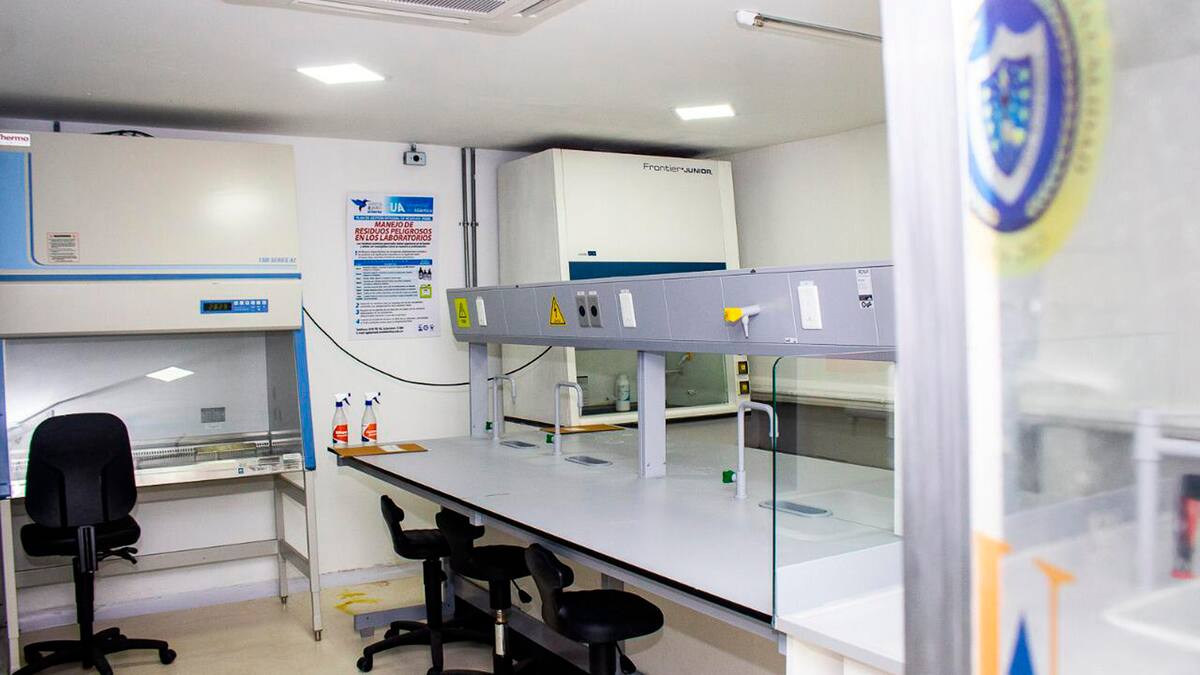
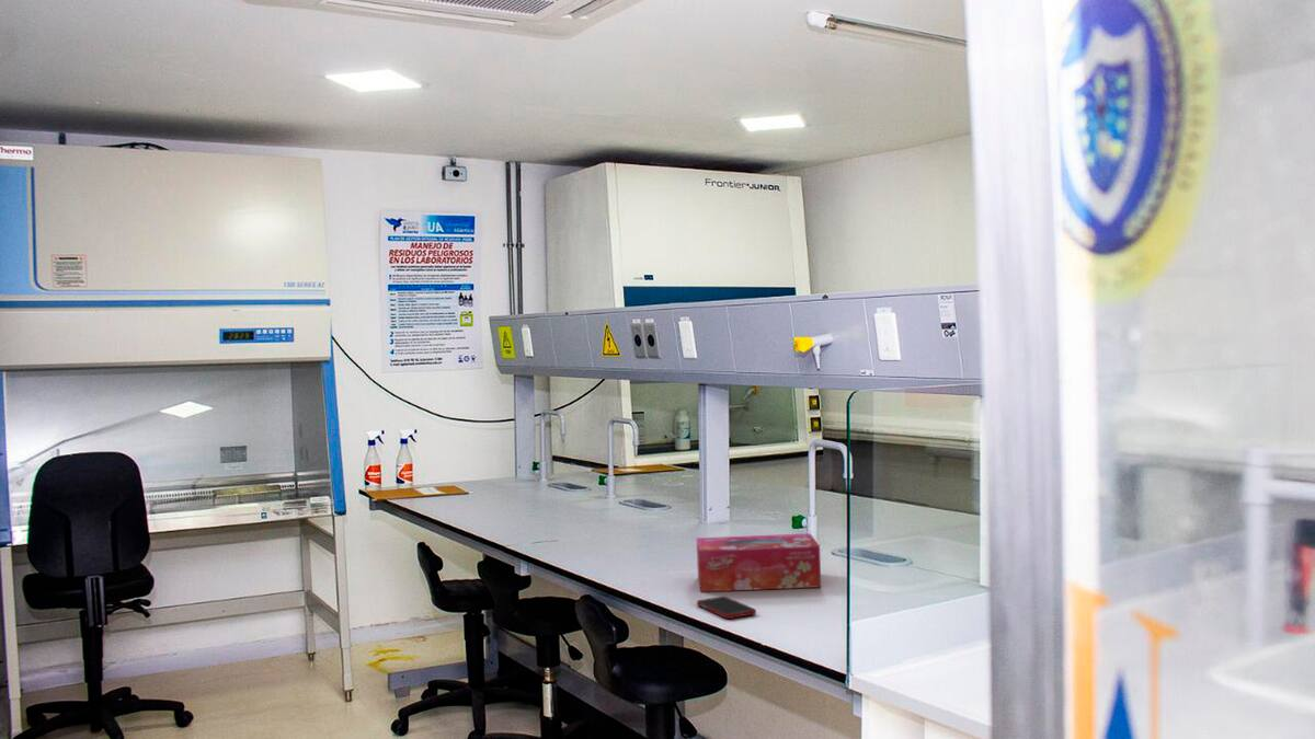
+ cell phone [696,596,757,620]
+ tissue box [696,532,822,593]
